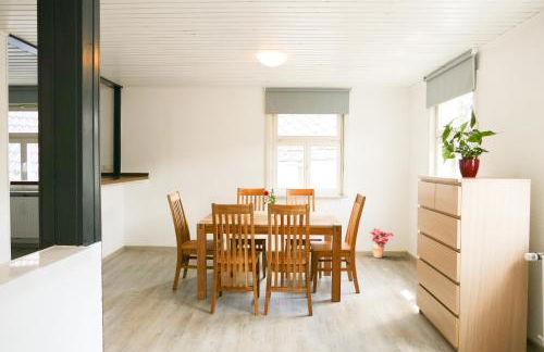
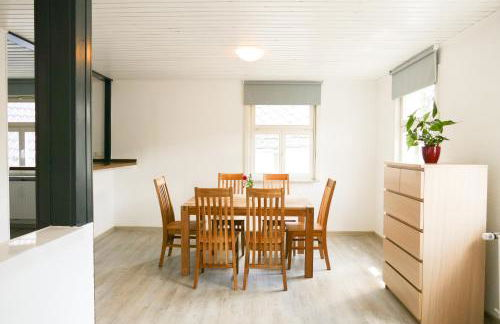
- potted plant [368,227,395,259]
